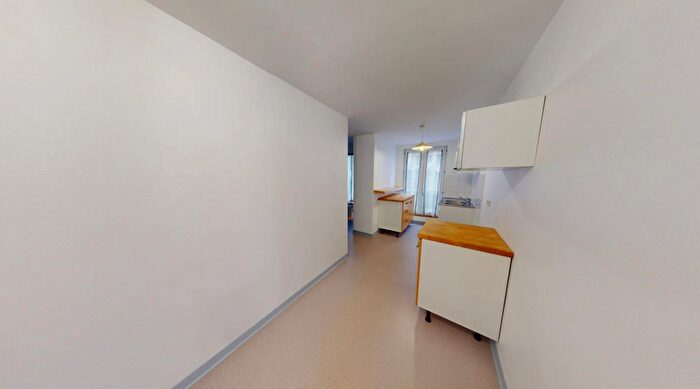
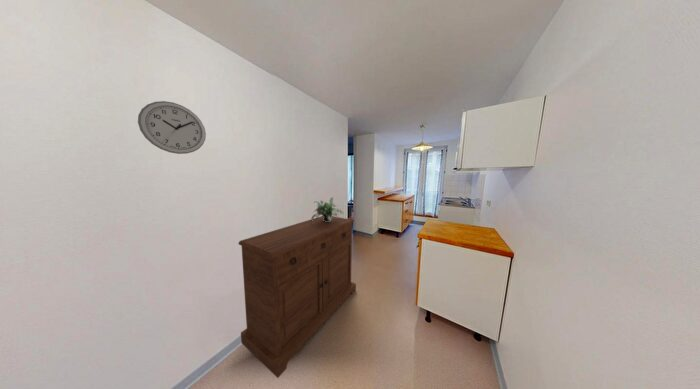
+ wall clock [137,100,207,155]
+ sideboard [238,215,357,379]
+ potted plant [310,197,345,222]
